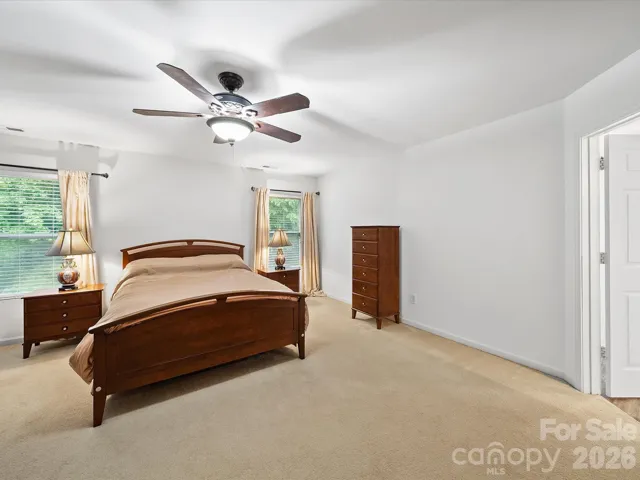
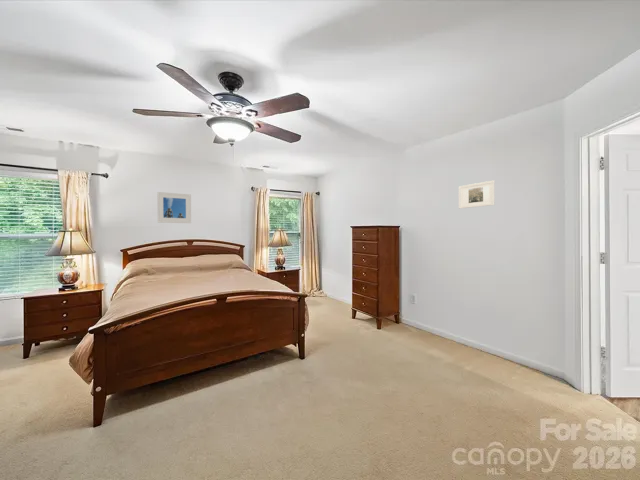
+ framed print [157,191,192,224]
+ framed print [458,179,496,209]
